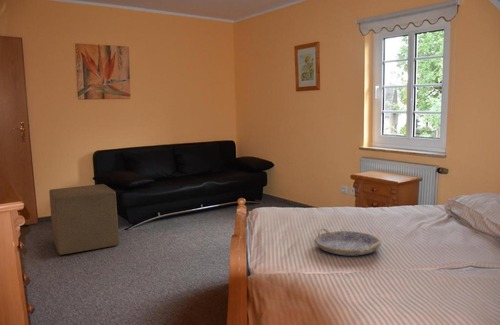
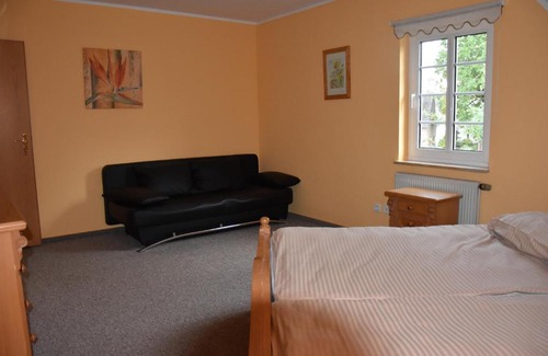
- serving tray [314,227,382,257]
- ottoman [48,183,120,256]
